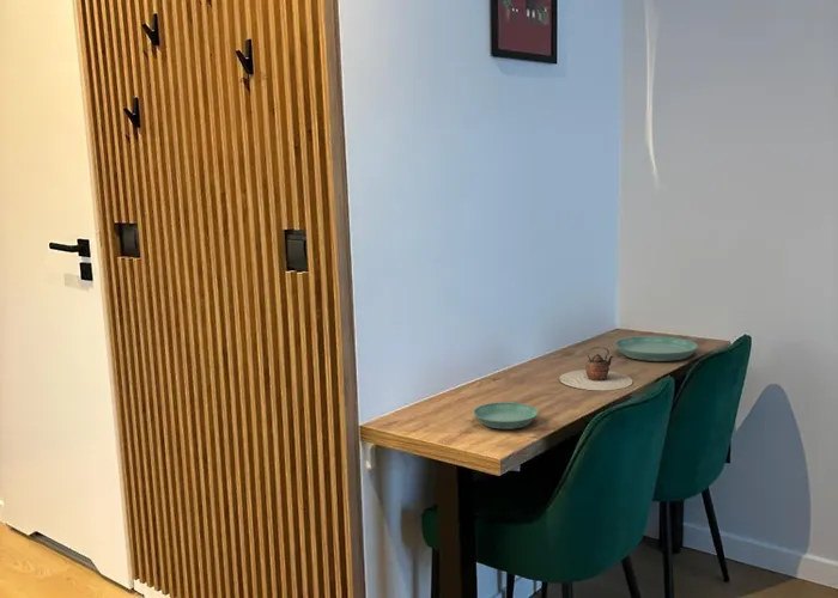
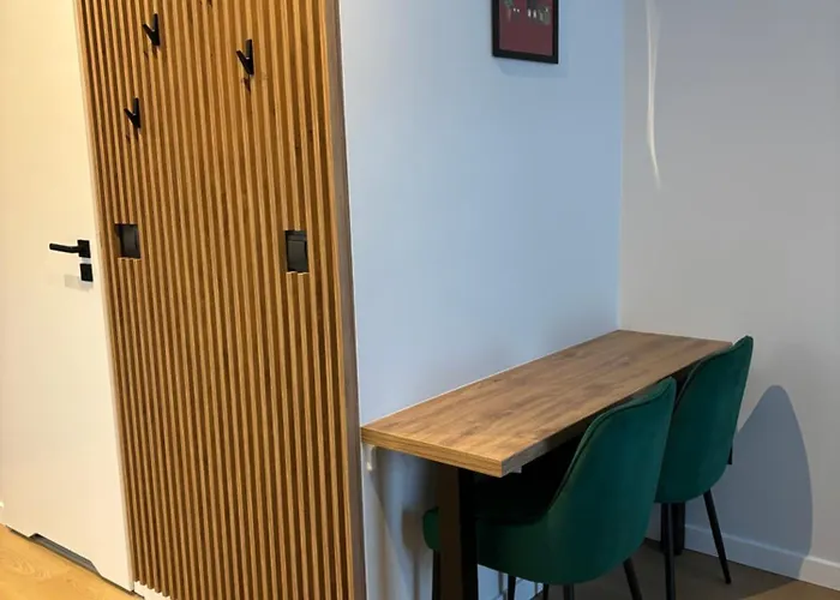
- saucer [613,335,699,362]
- saucer [472,401,540,431]
- teapot [558,346,633,391]
